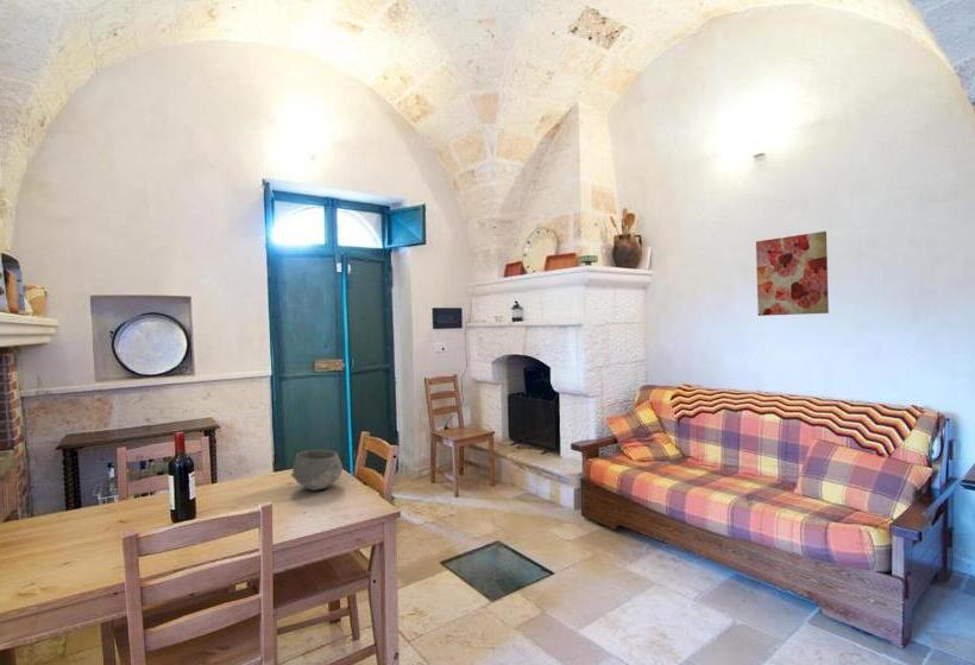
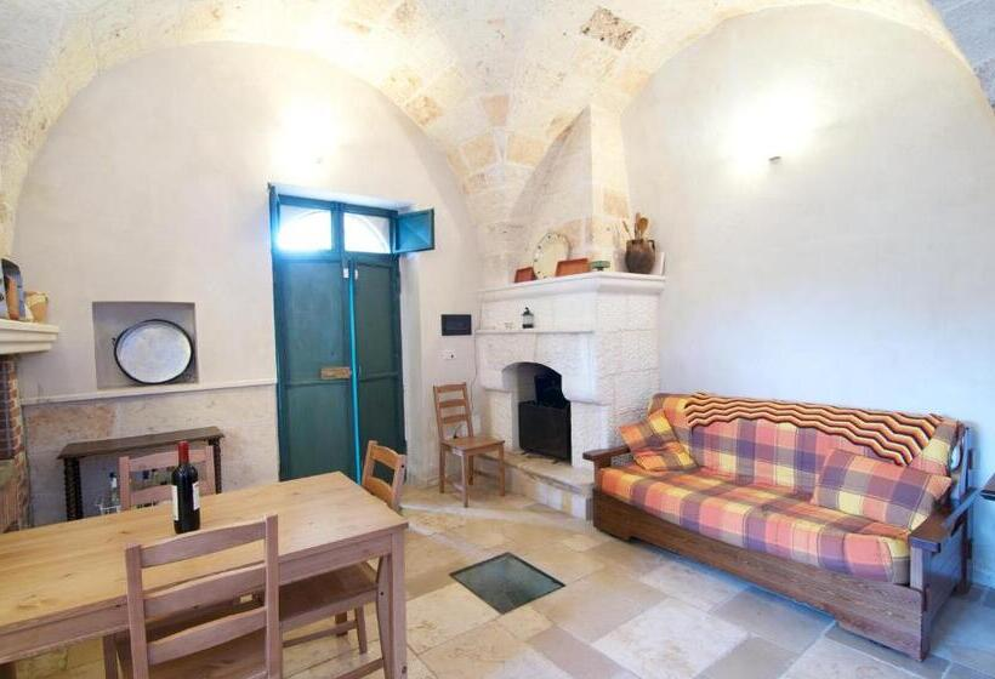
- wall art [755,230,830,317]
- bowl [290,448,344,492]
